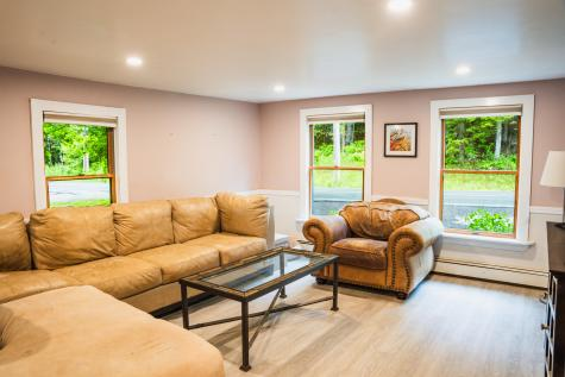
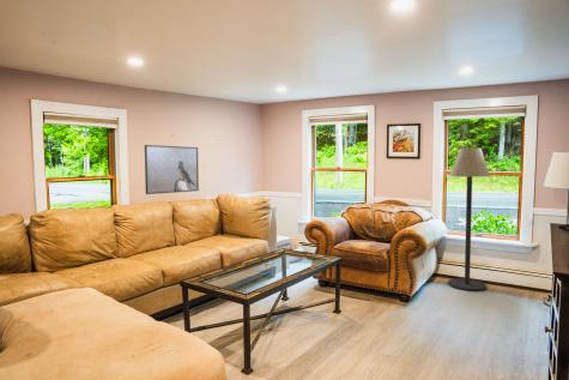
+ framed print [144,144,200,195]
+ floor lamp [447,147,491,292]
